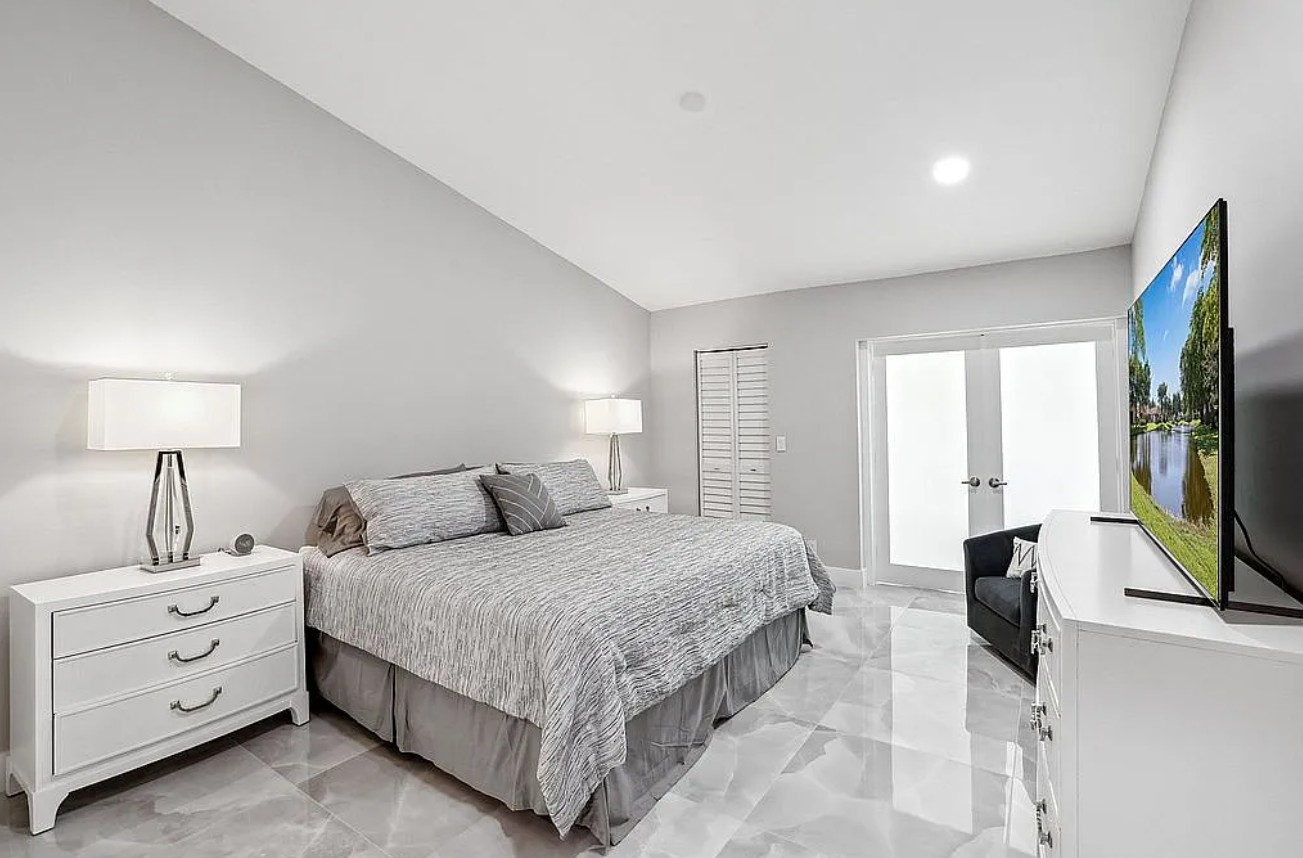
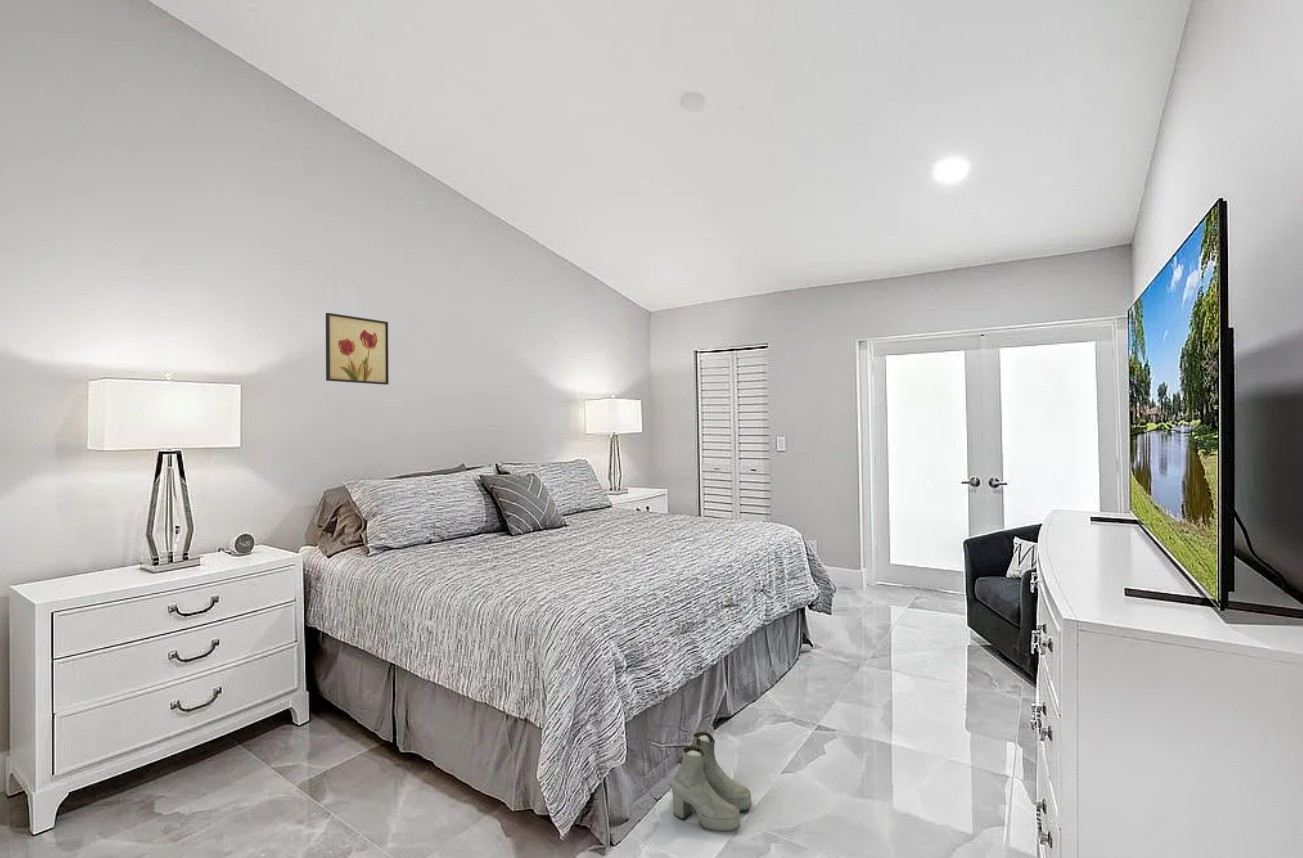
+ wall art [325,312,390,386]
+ boots [671,731,753,833]
